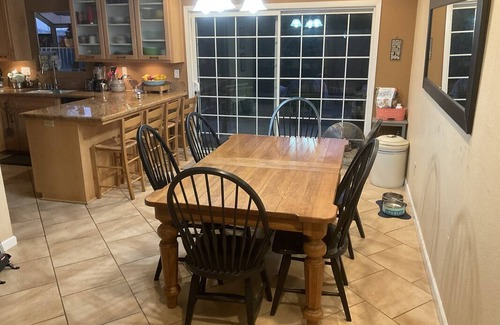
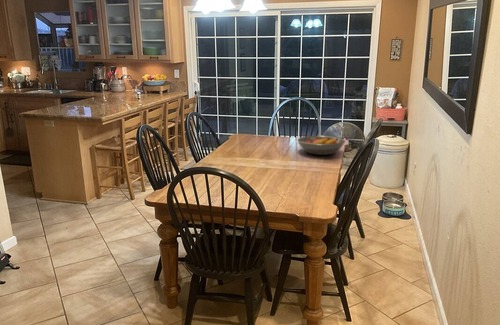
+ fruit bowl [296,135,346,156]
